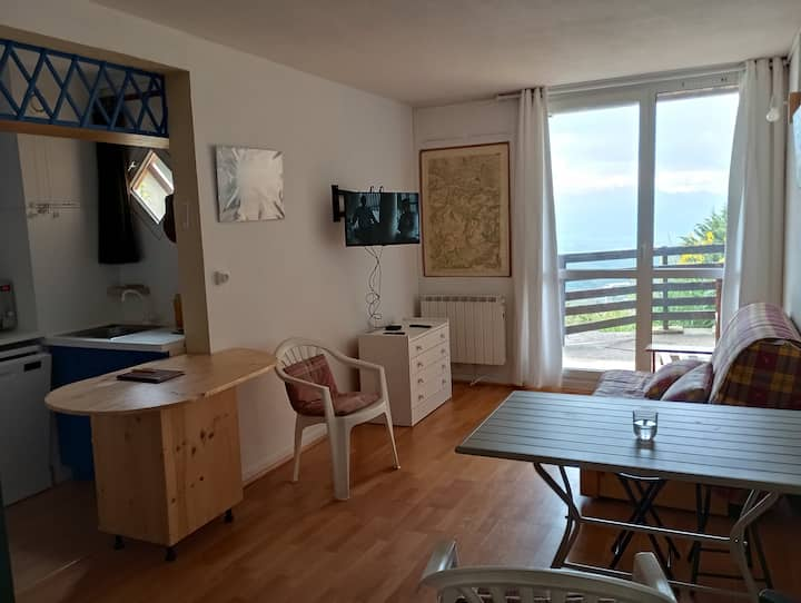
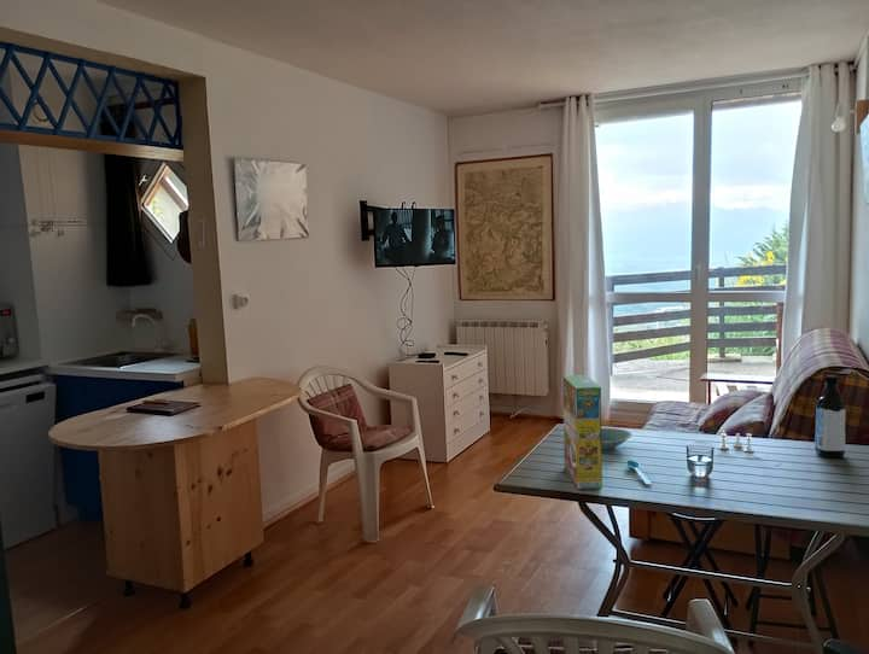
+ spoon [625,459,653,486]
+ bowl [601,427,632,450]
+ cereal box [562,374,603,491]
+ water bottle [813,374,847,459]
+ salt and pepper shaker set [717,428,756,452]
